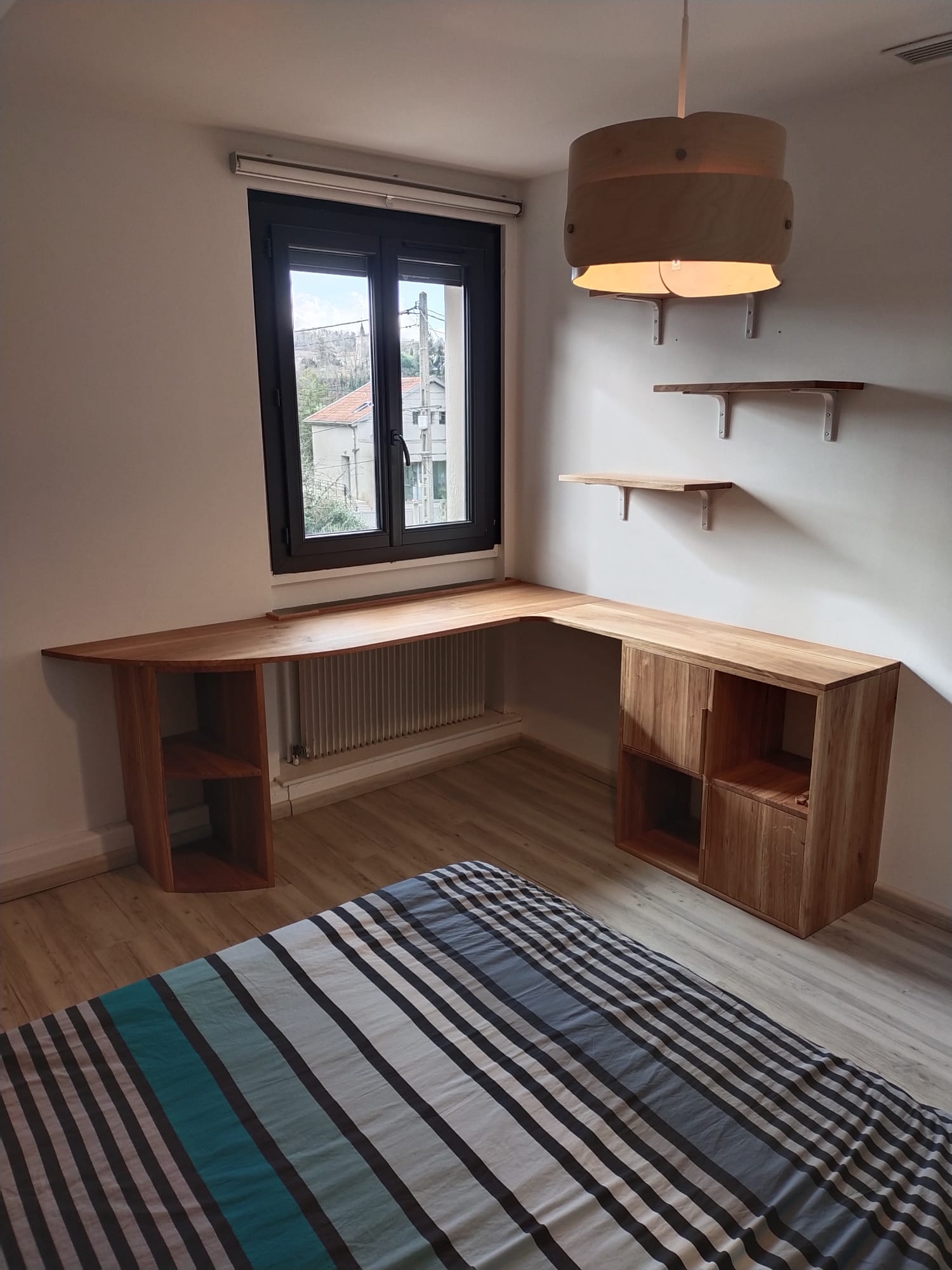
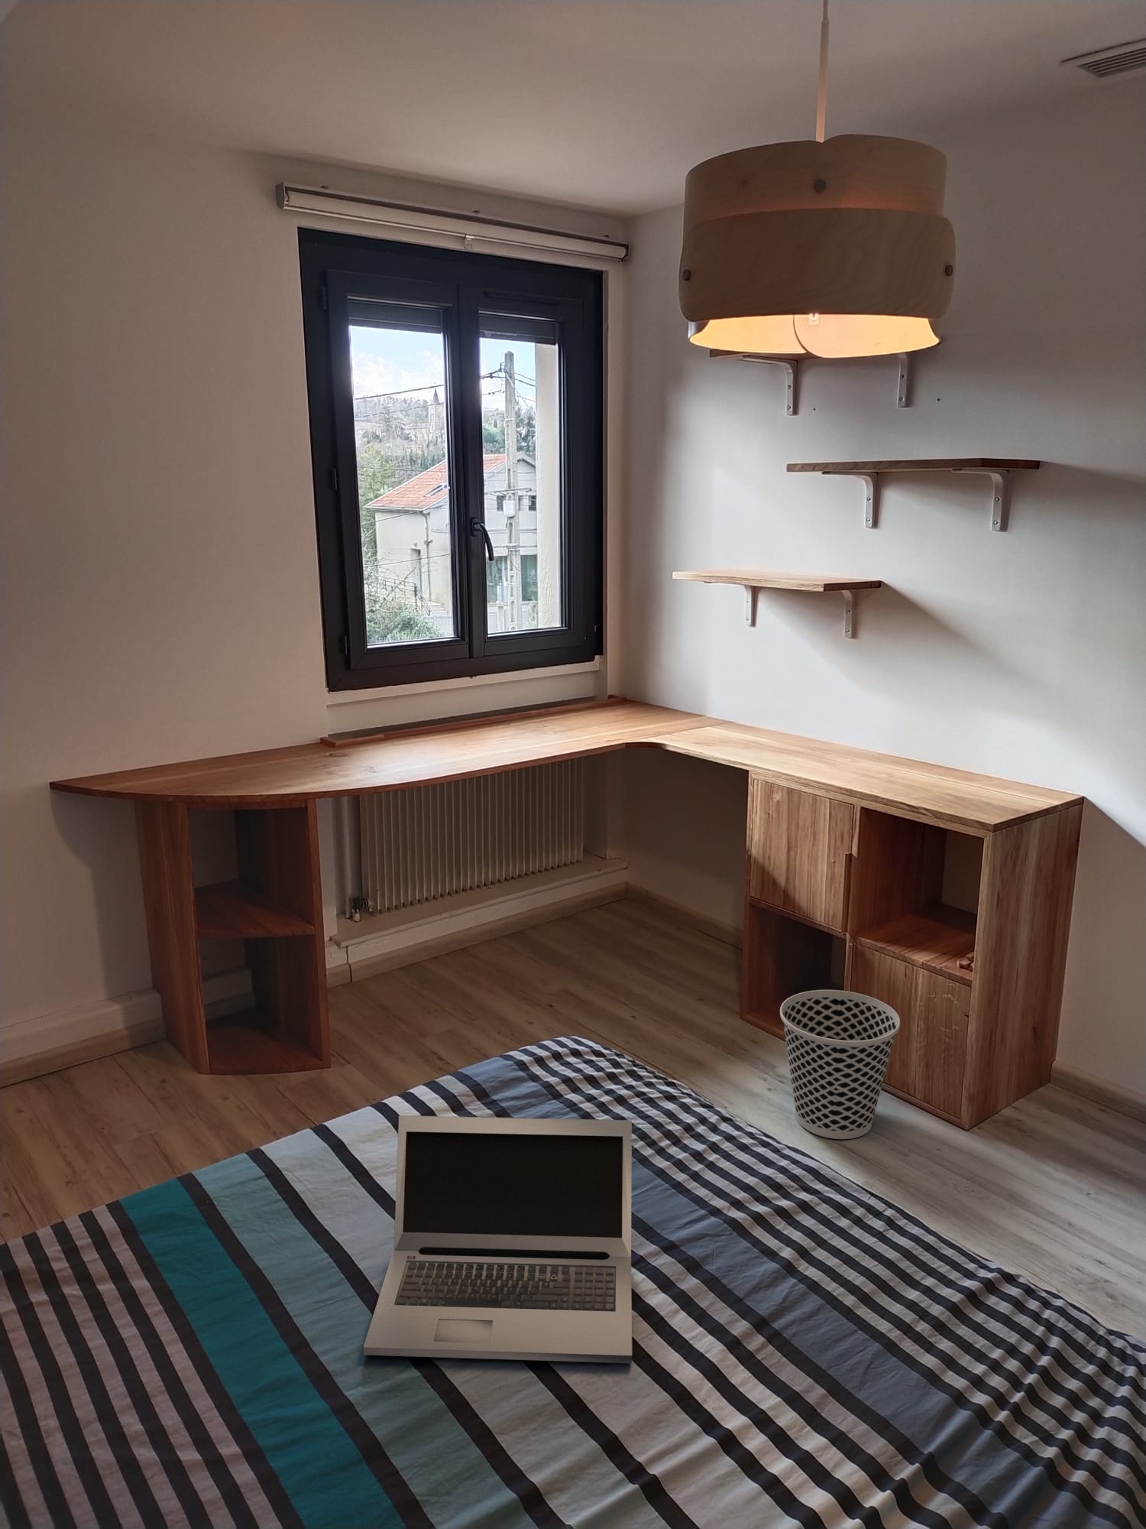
+ laptop [362,1115,633,1364]
+ wastebasket [779,990,900,1140]
